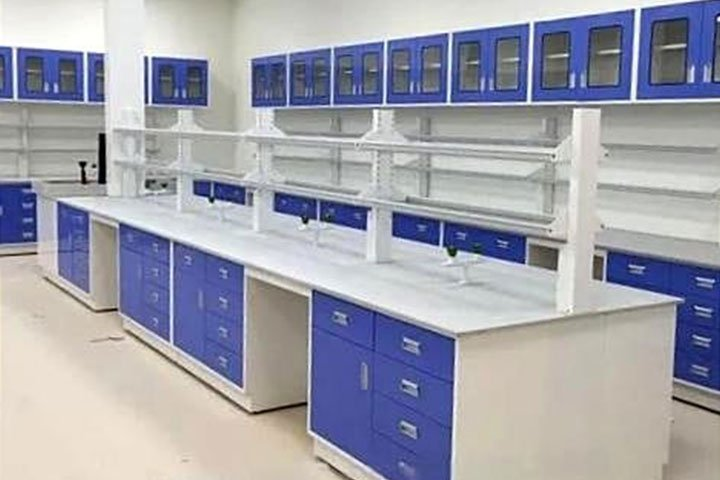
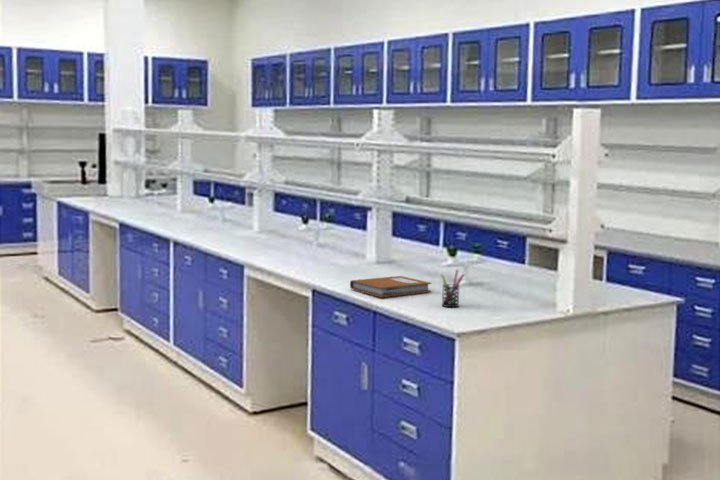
+ pen holder [440,269,465,308]
+ notebook [349,275,432,298]
